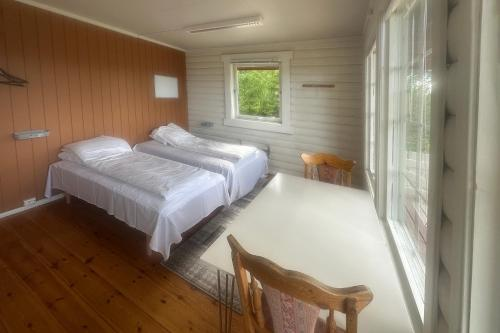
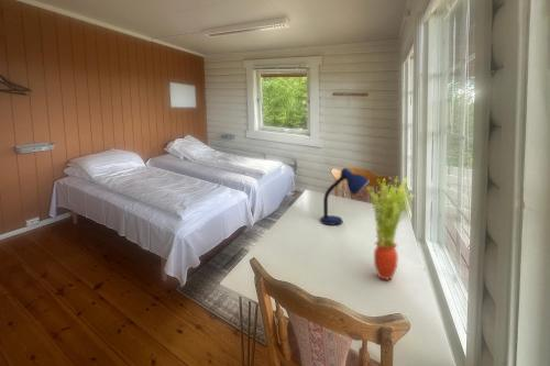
+ potted plant [366,176,415,280]
+ desk lamp [319,167,370,226]
